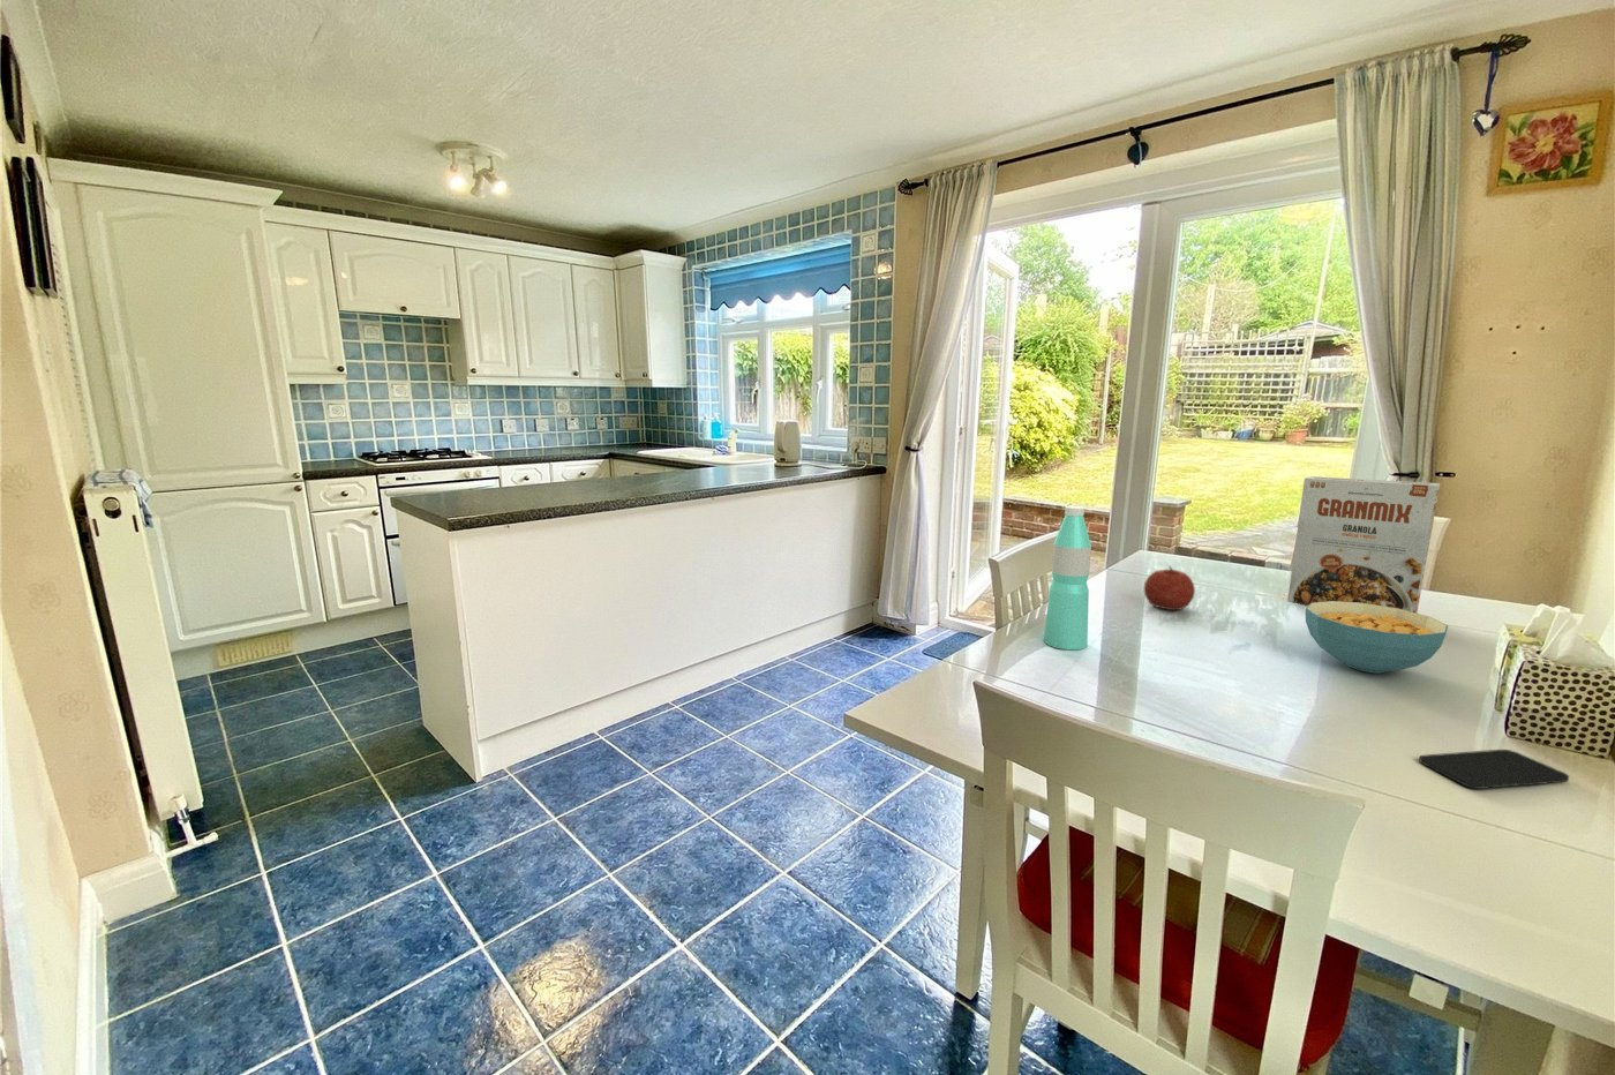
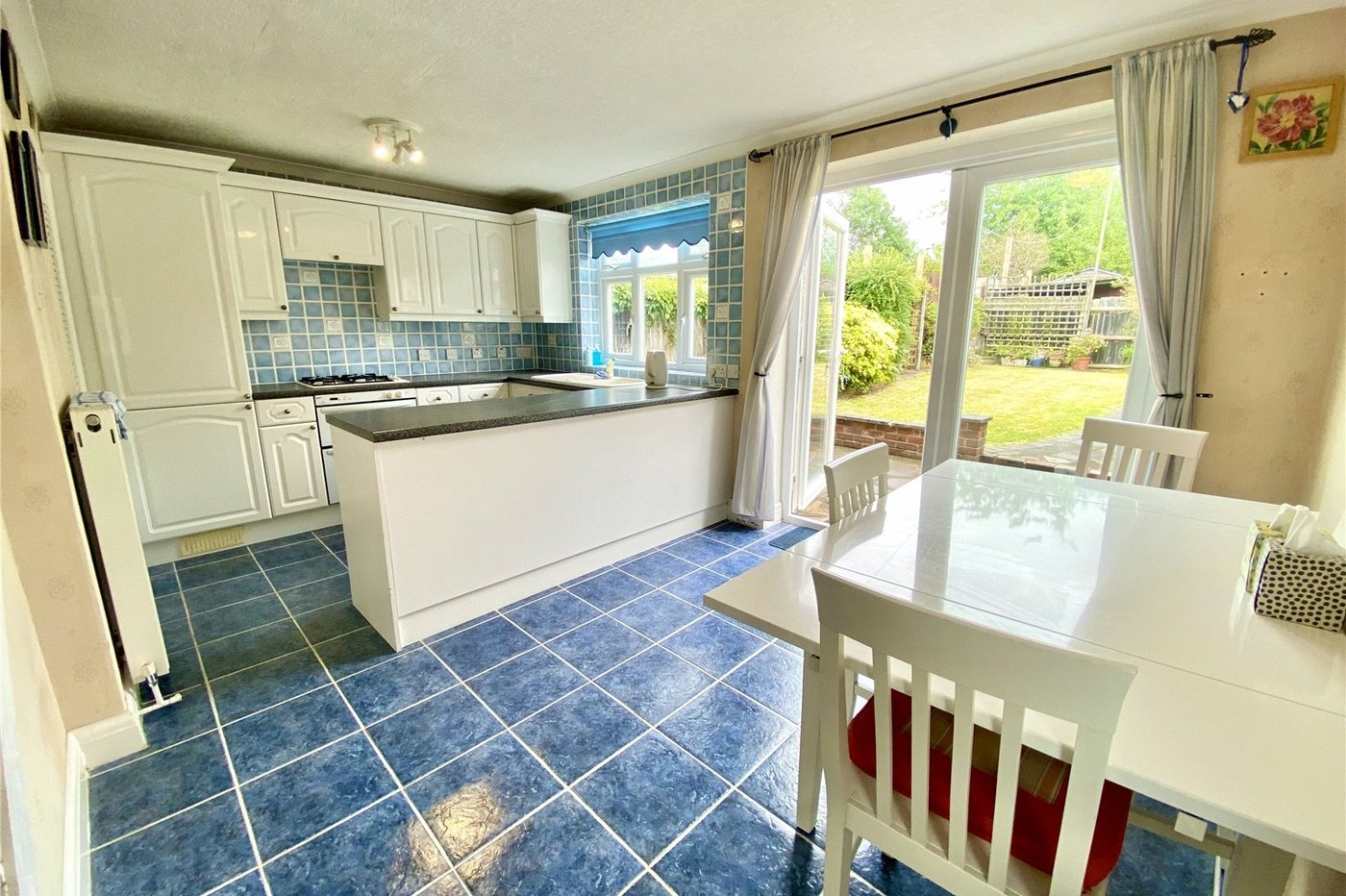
- smartphone [1418,749,1571,791]
- cereal box [1286,475,1441,613]
- water bottle [1043,505,1092,650]
- fruit [1143,565,1196,612]
- cereal bowl [1304,601,1449,674]
